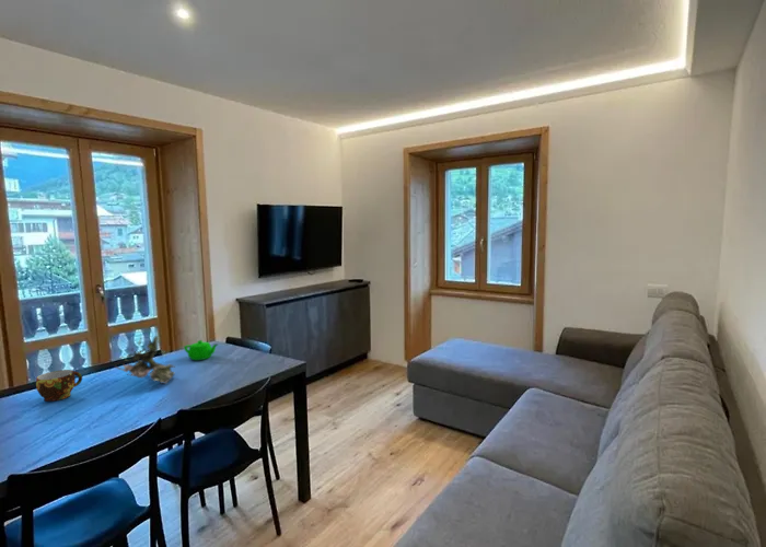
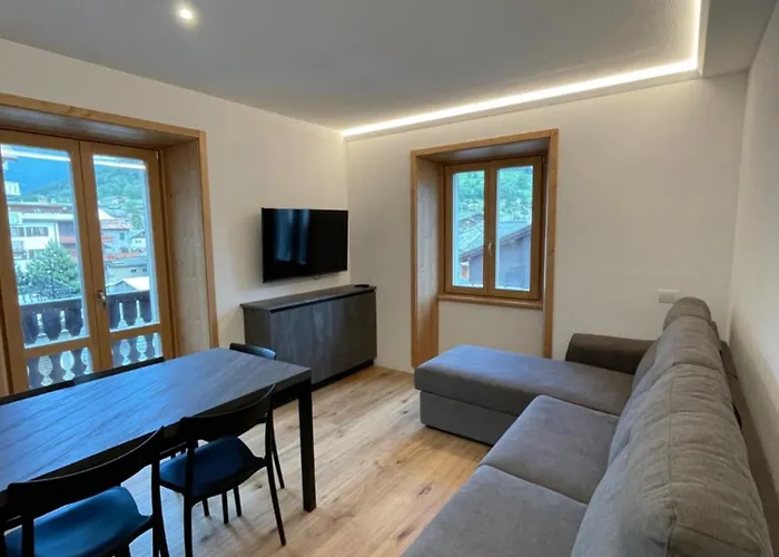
- plant [114,334,176,385]
- cup [35,369,83,403]
- teapot [183,339,219,361]
